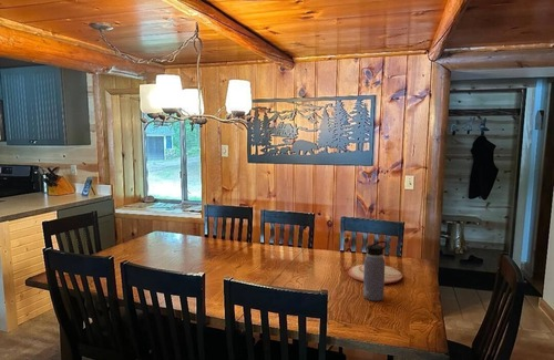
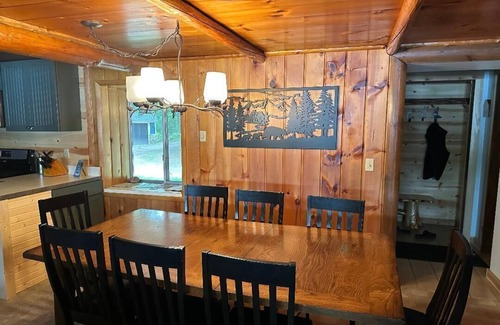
- water bottle [362,240,388,302]
- plate [348,264,403,285]
